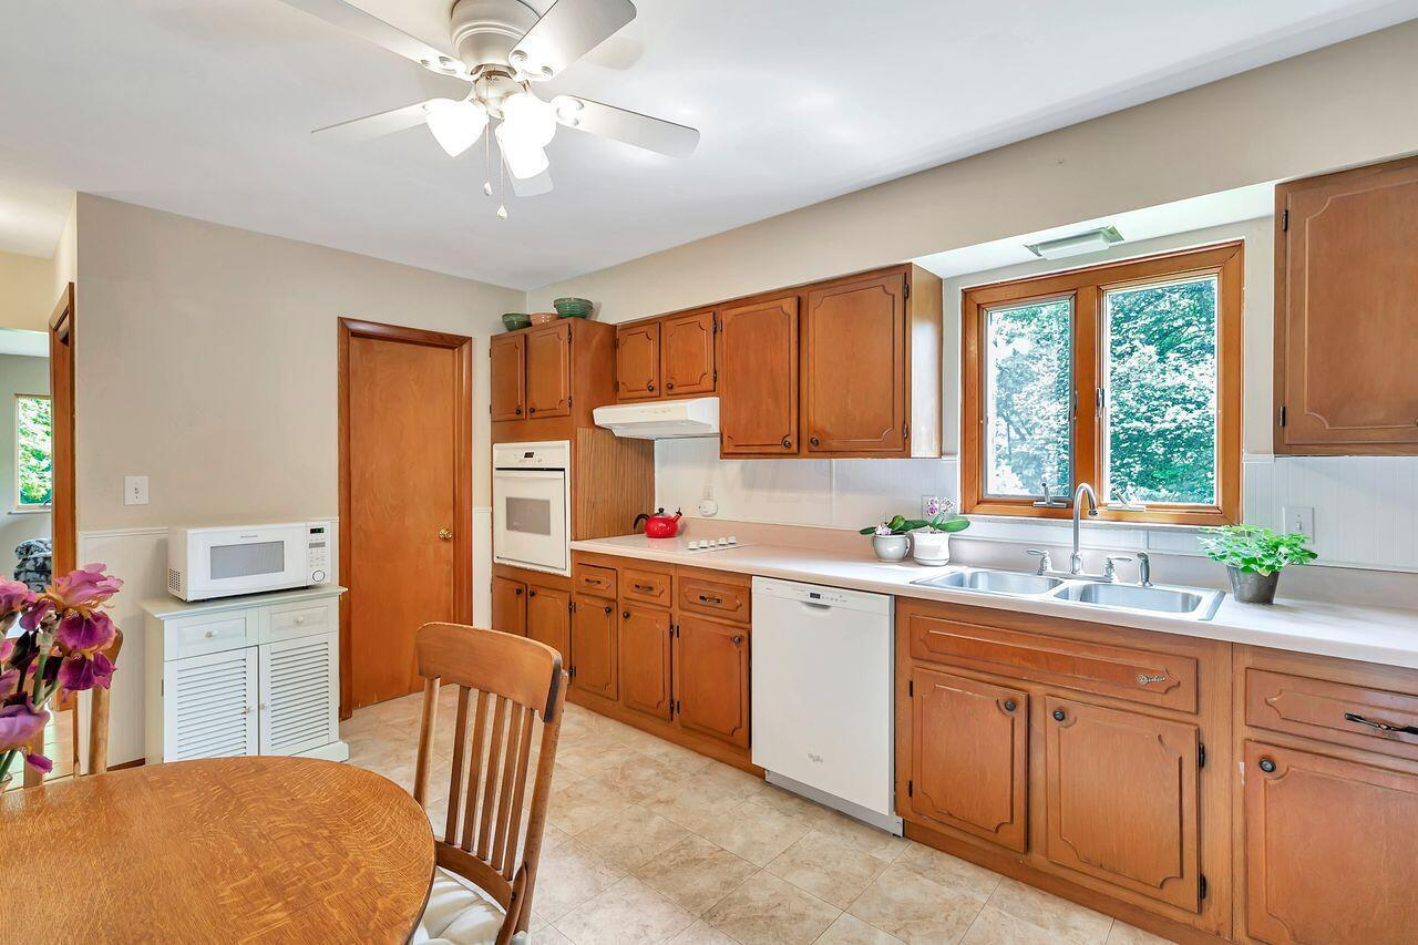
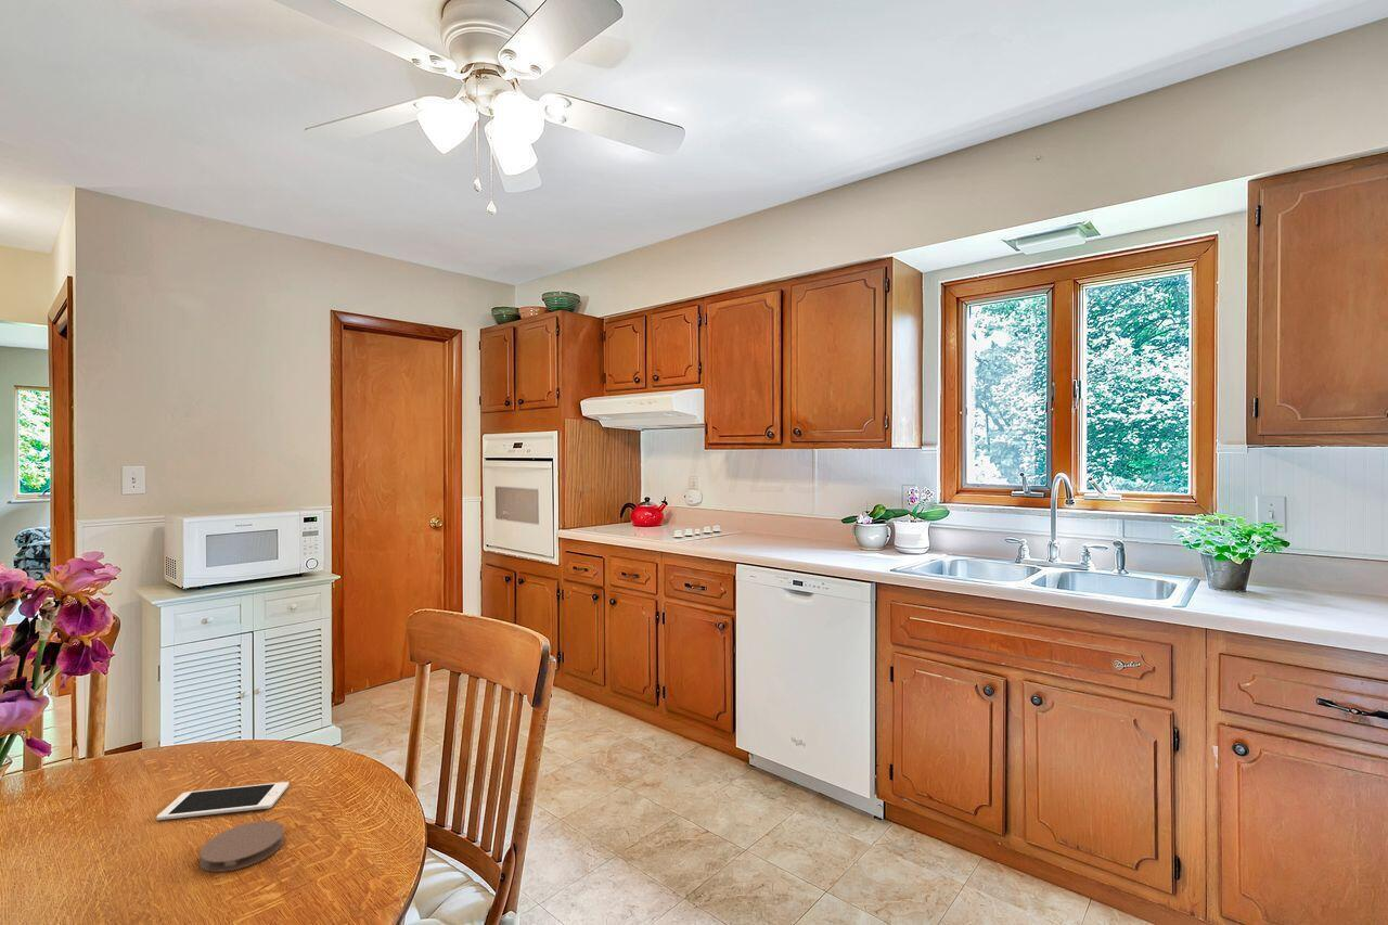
+ coaster [198,820,285,873]
+ cell phone [156,781,290,821]
